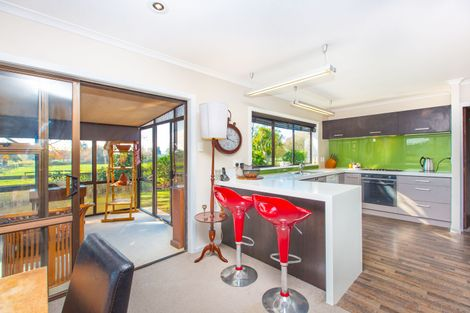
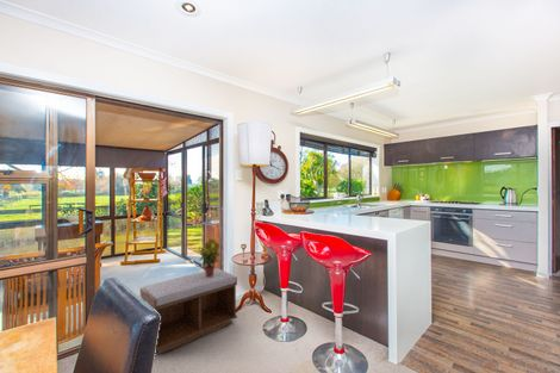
+ potted plant [198,237,222,278]
+ bench [139,267,238,355]
